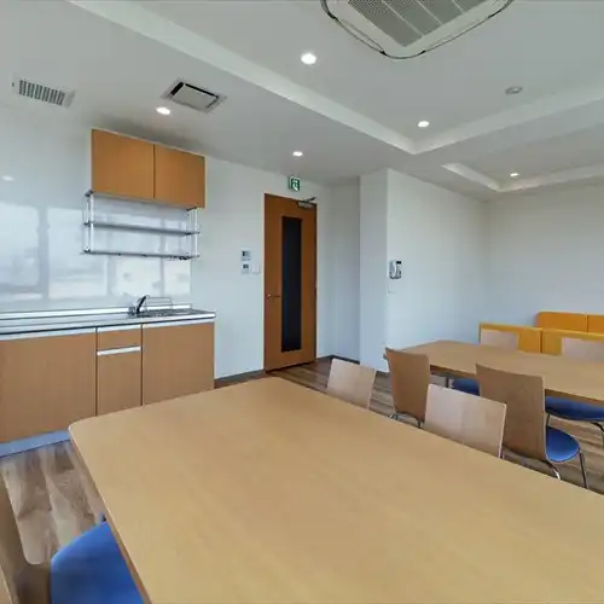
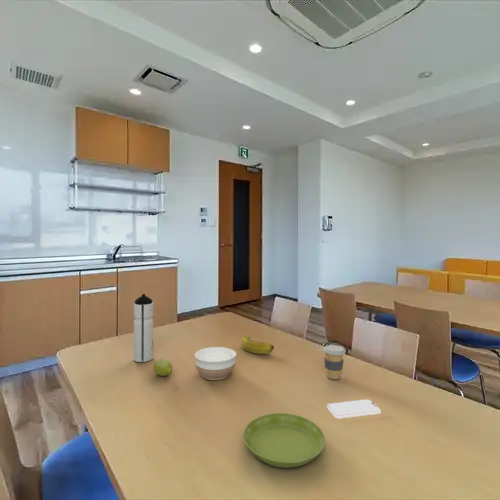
+ saucer [243,412,326,469]
+ fruit [153,358,173,377]
+ water bottle [133,293,154,363]
+ smartphone [326,398,382,419]
+ coffee cup [322,344,346,380]
+ banana [240,335,275,355]
+ bowl [194,346,237,381]
